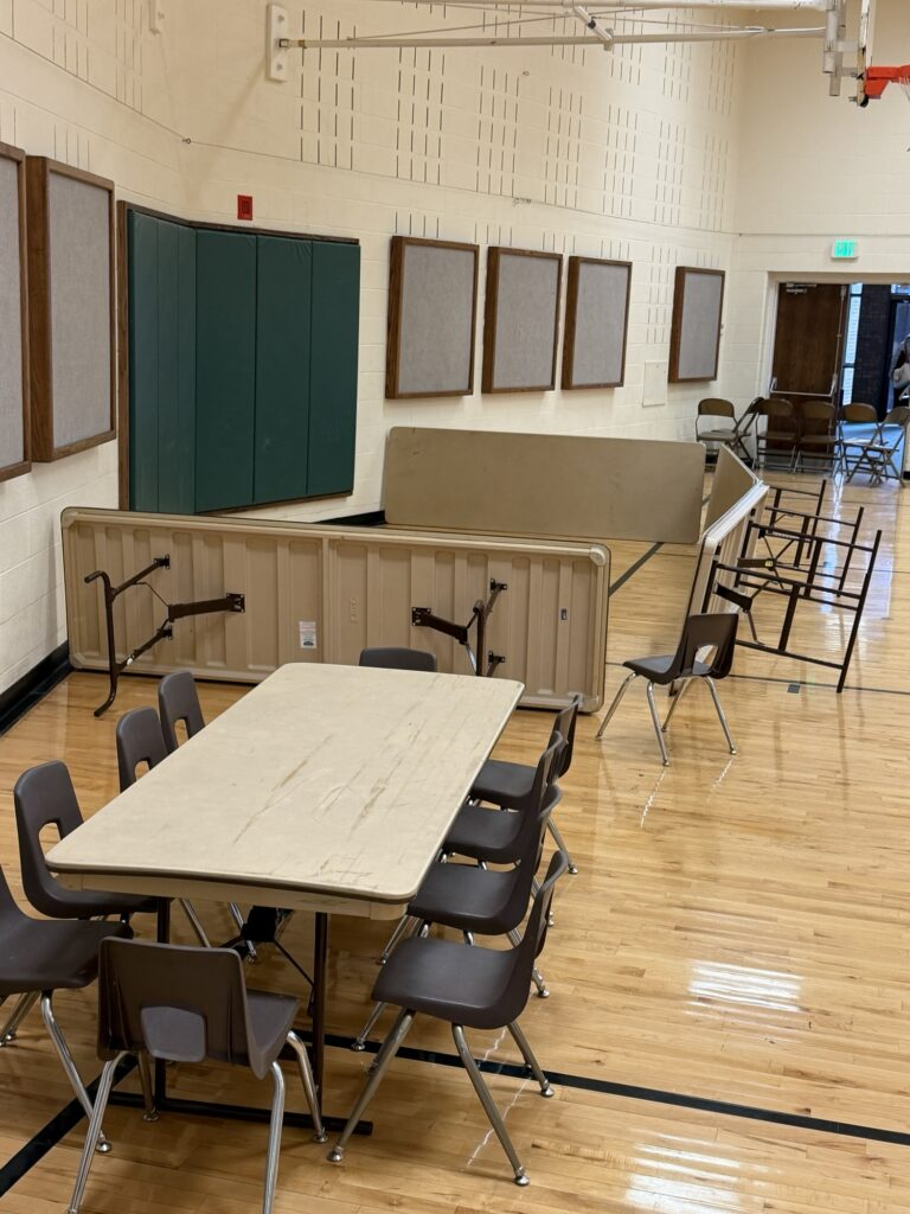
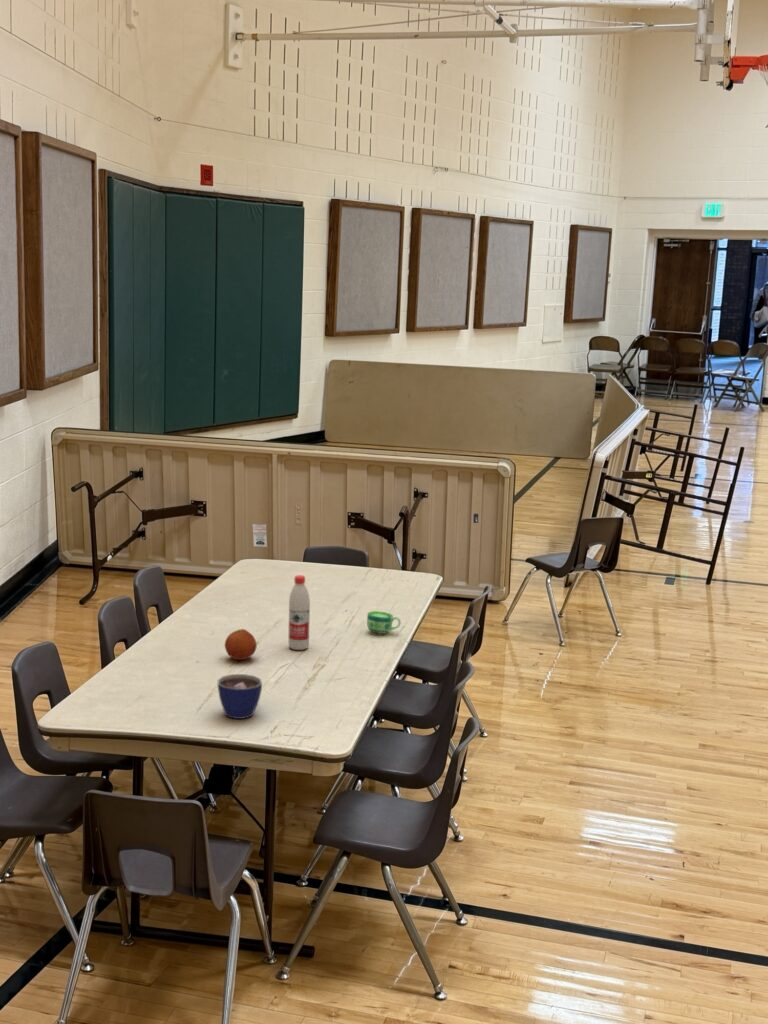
+ cup [216,673,263,720]
+ fruit [224,628,258,661]
+ cup [366,610,402,635]
+ water bottle [287,574,311,651]
